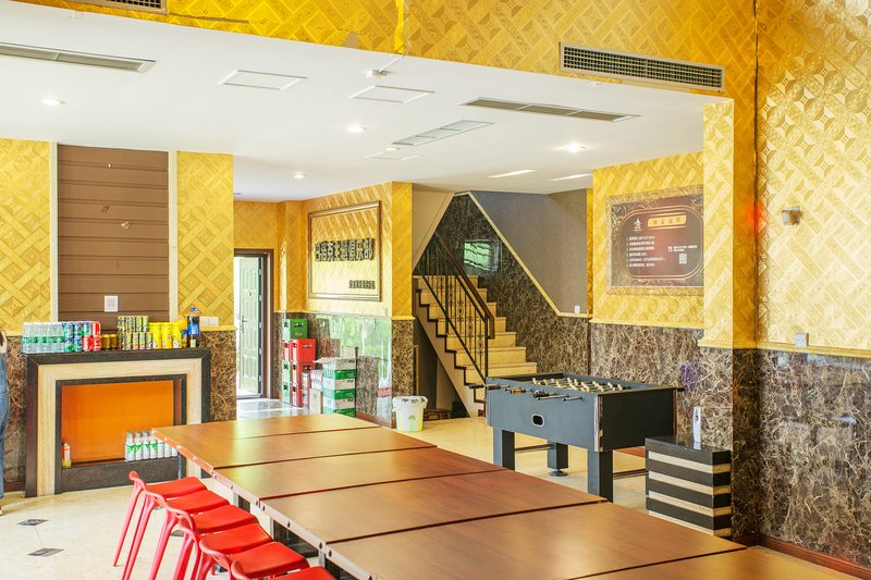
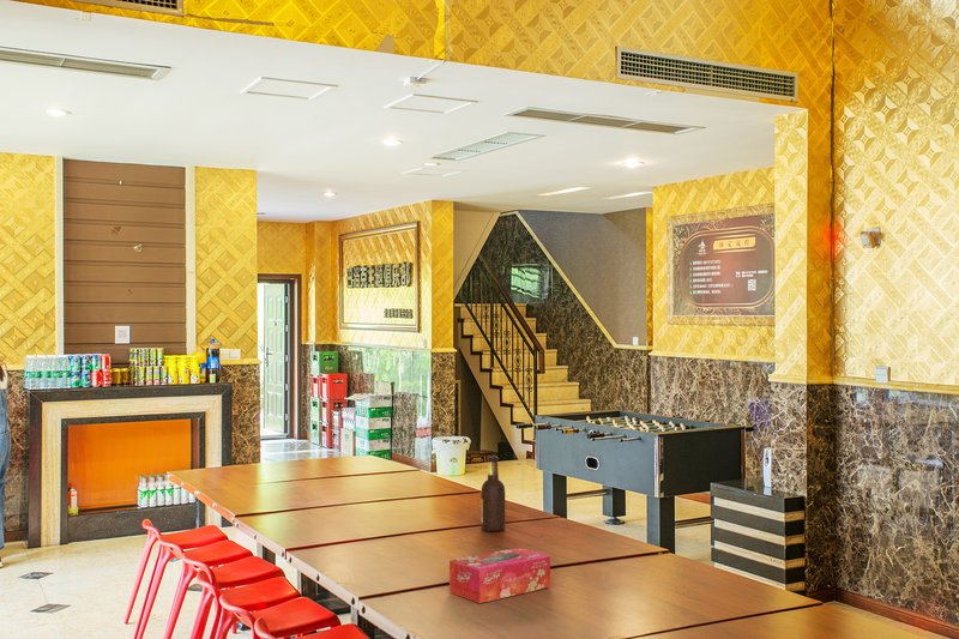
+ tissue box [448,547,551,604]
+ beer bottle [480,456,506,533]
